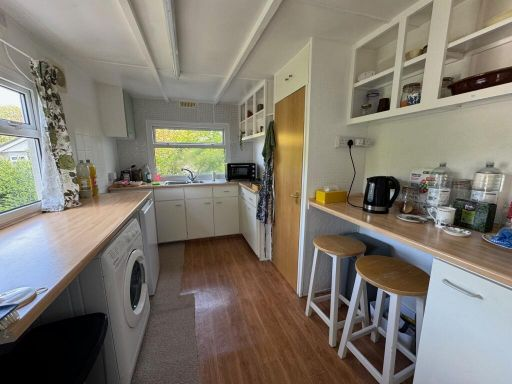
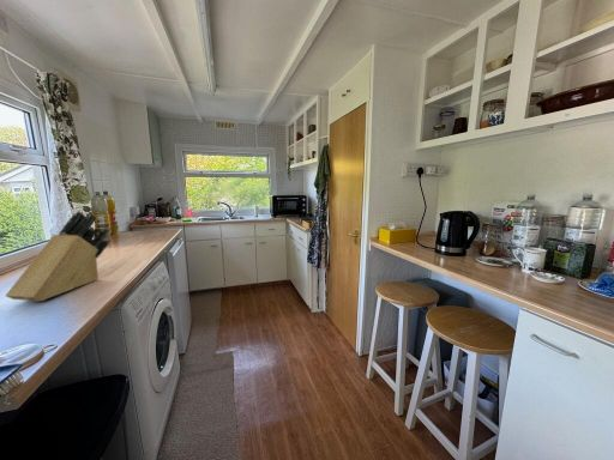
+ knife block [5,210,112,302]
